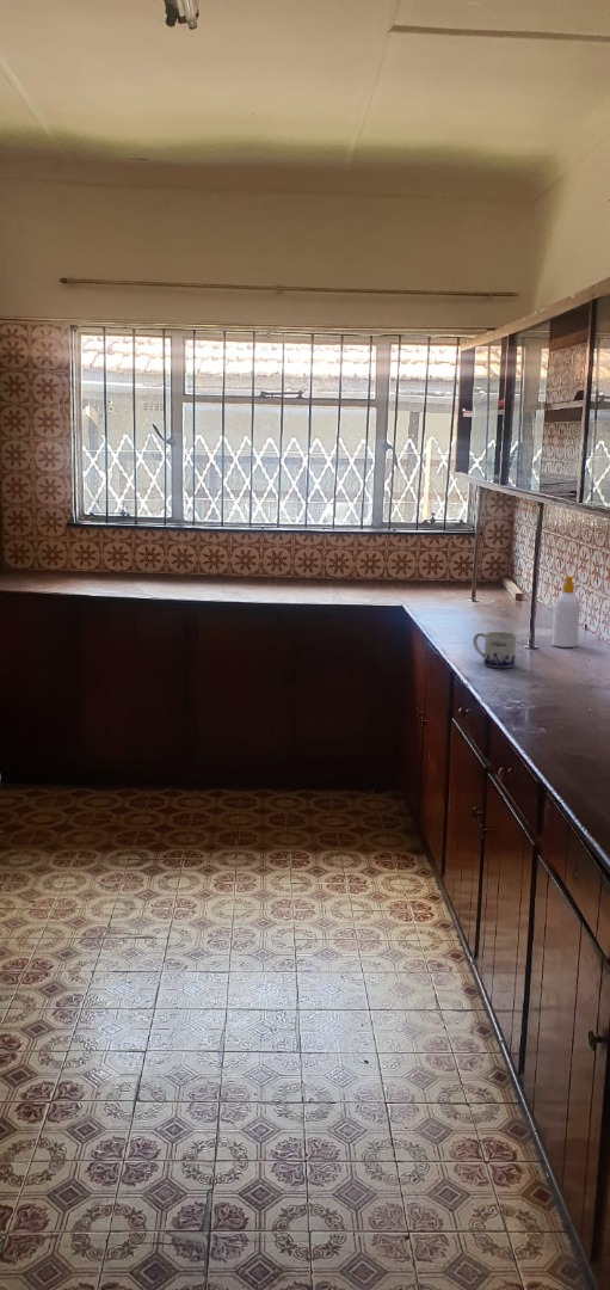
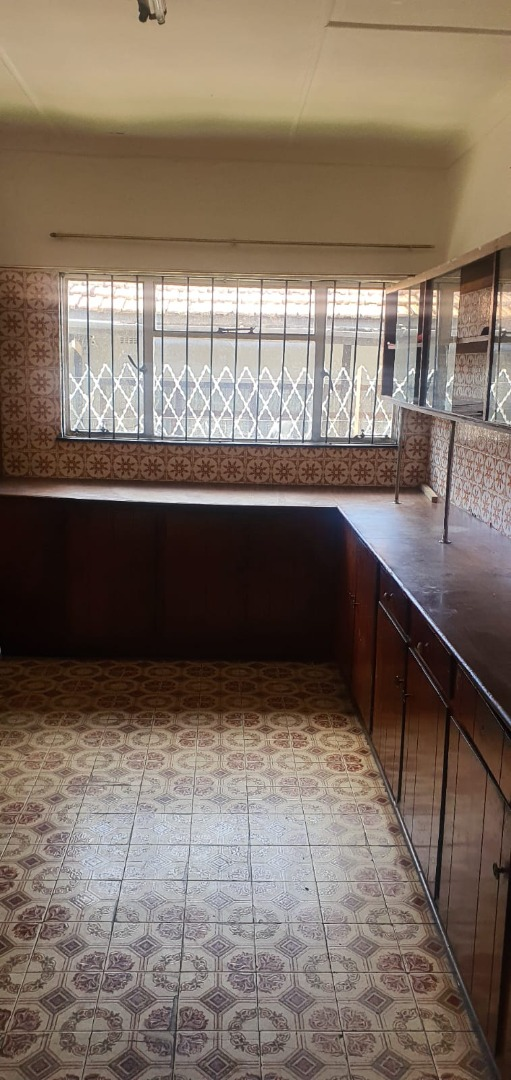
- mug [472,631,517,669]
- soap bottle [550,575,581,649]
